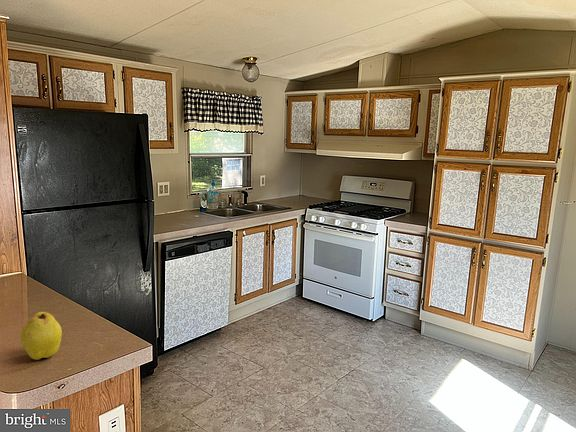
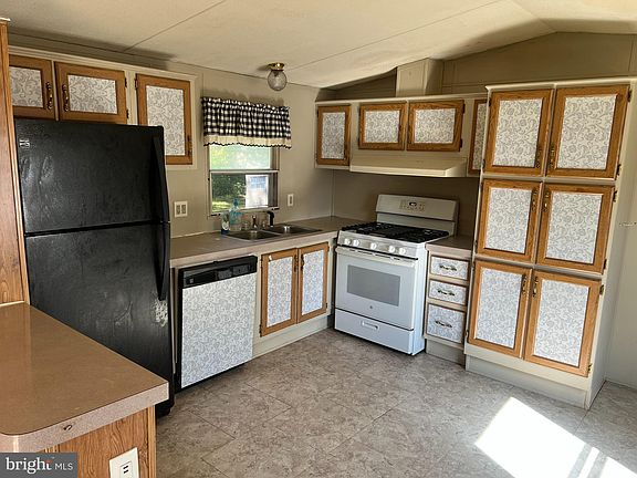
- fruit [20,311,63,361]
